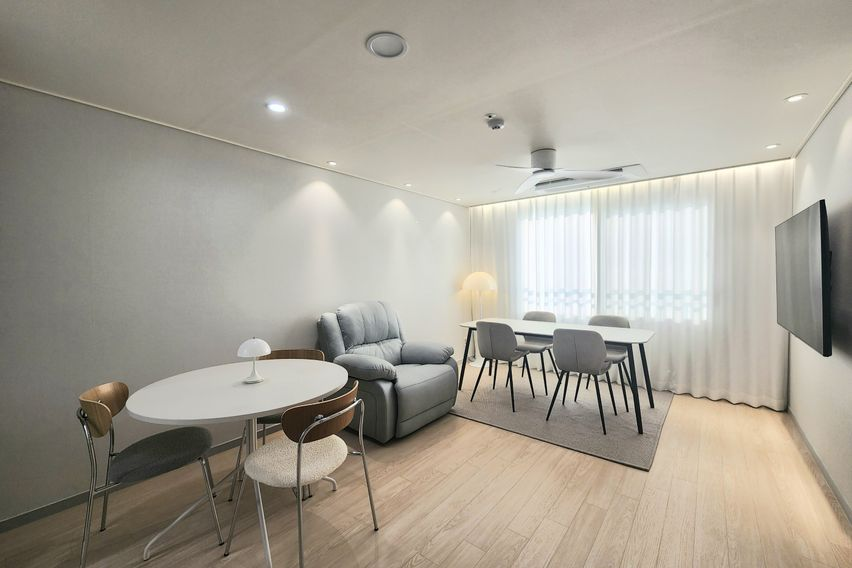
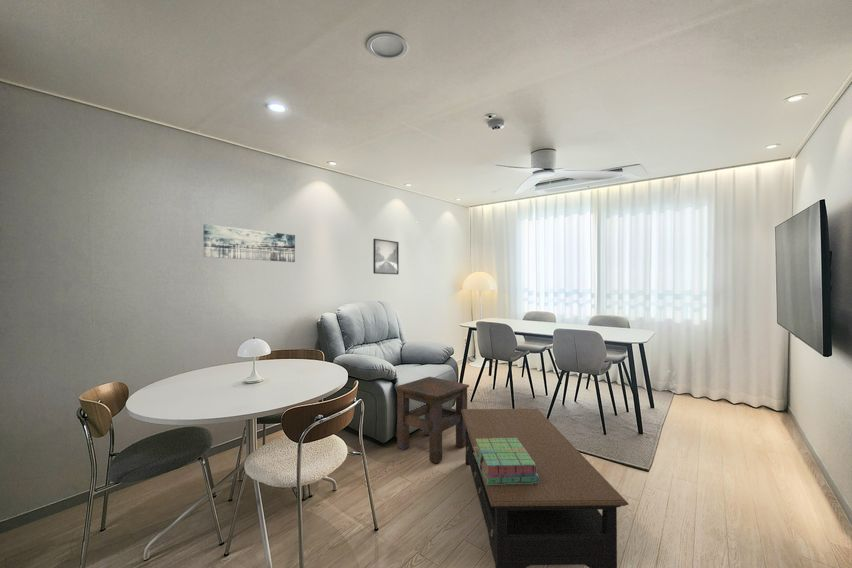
+ wall art [202,223,296,263]
+ coffee table [461,408,629,568]
+ stack of books [473,438,540,485]
+ side table [395,376,470,464]
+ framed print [372,238,400,275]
